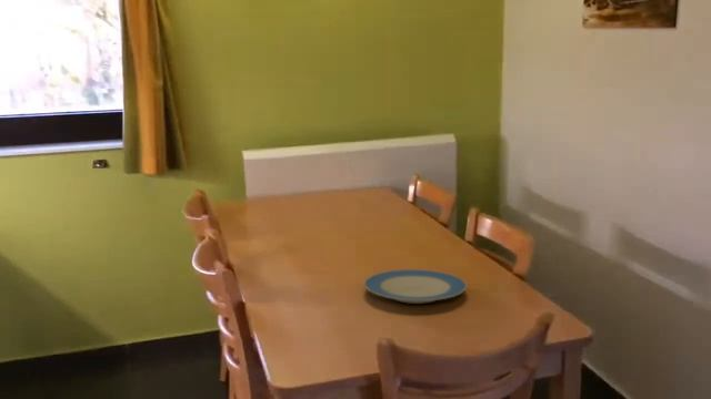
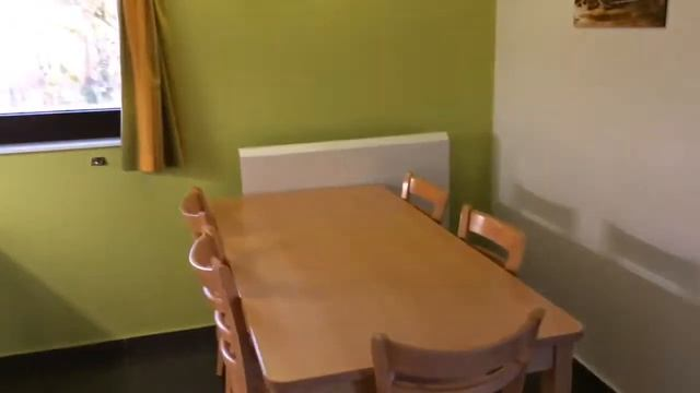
- plate [363,268,468,305]
